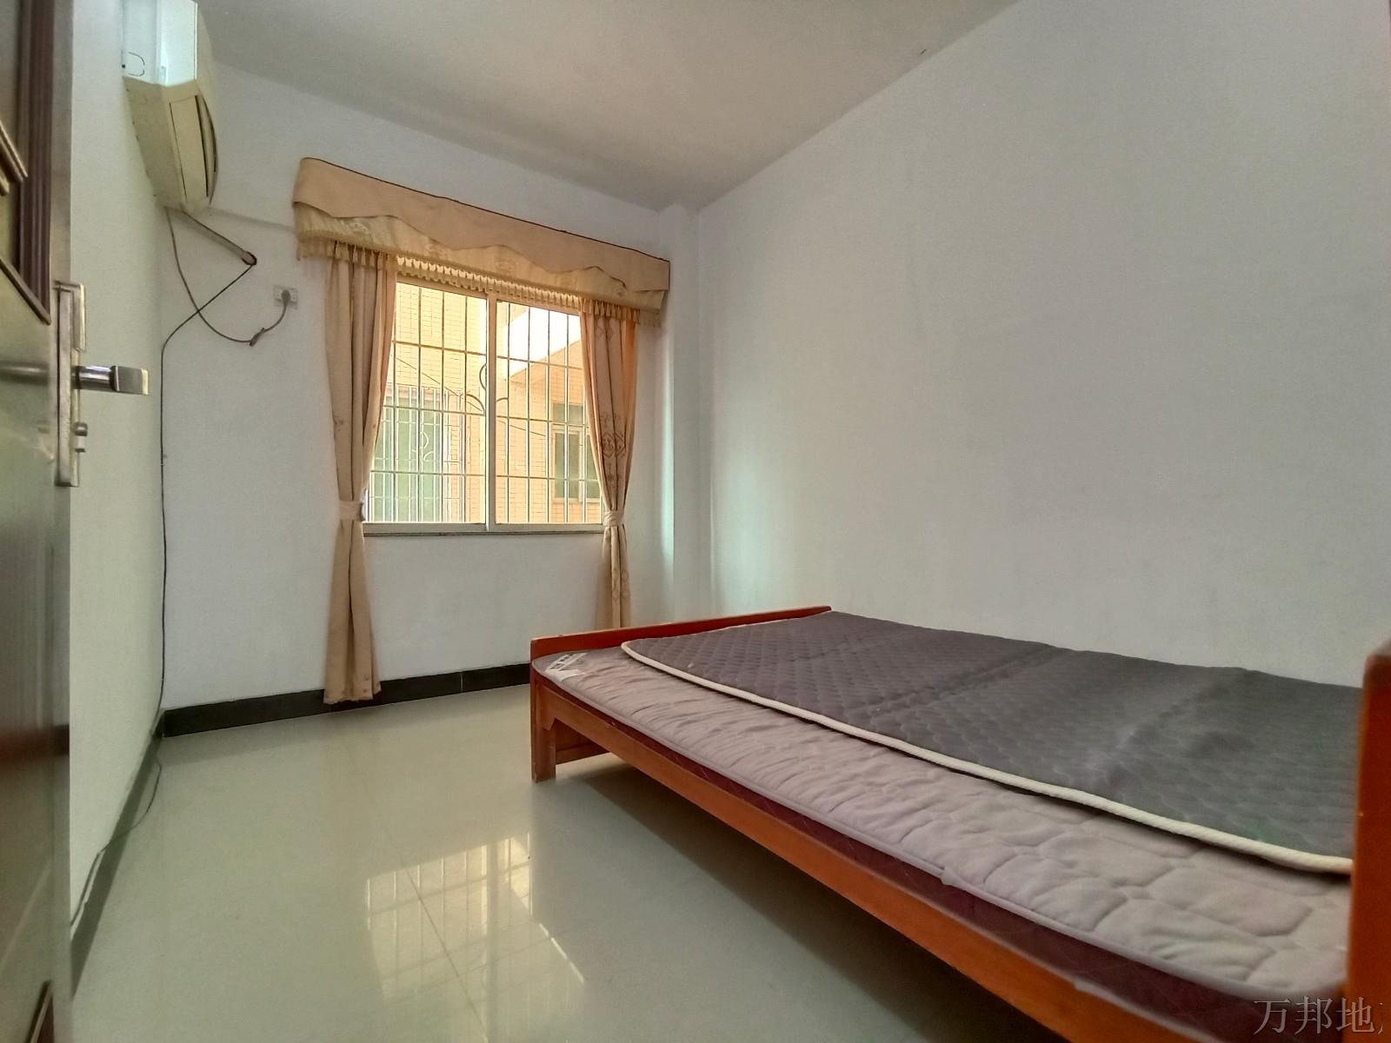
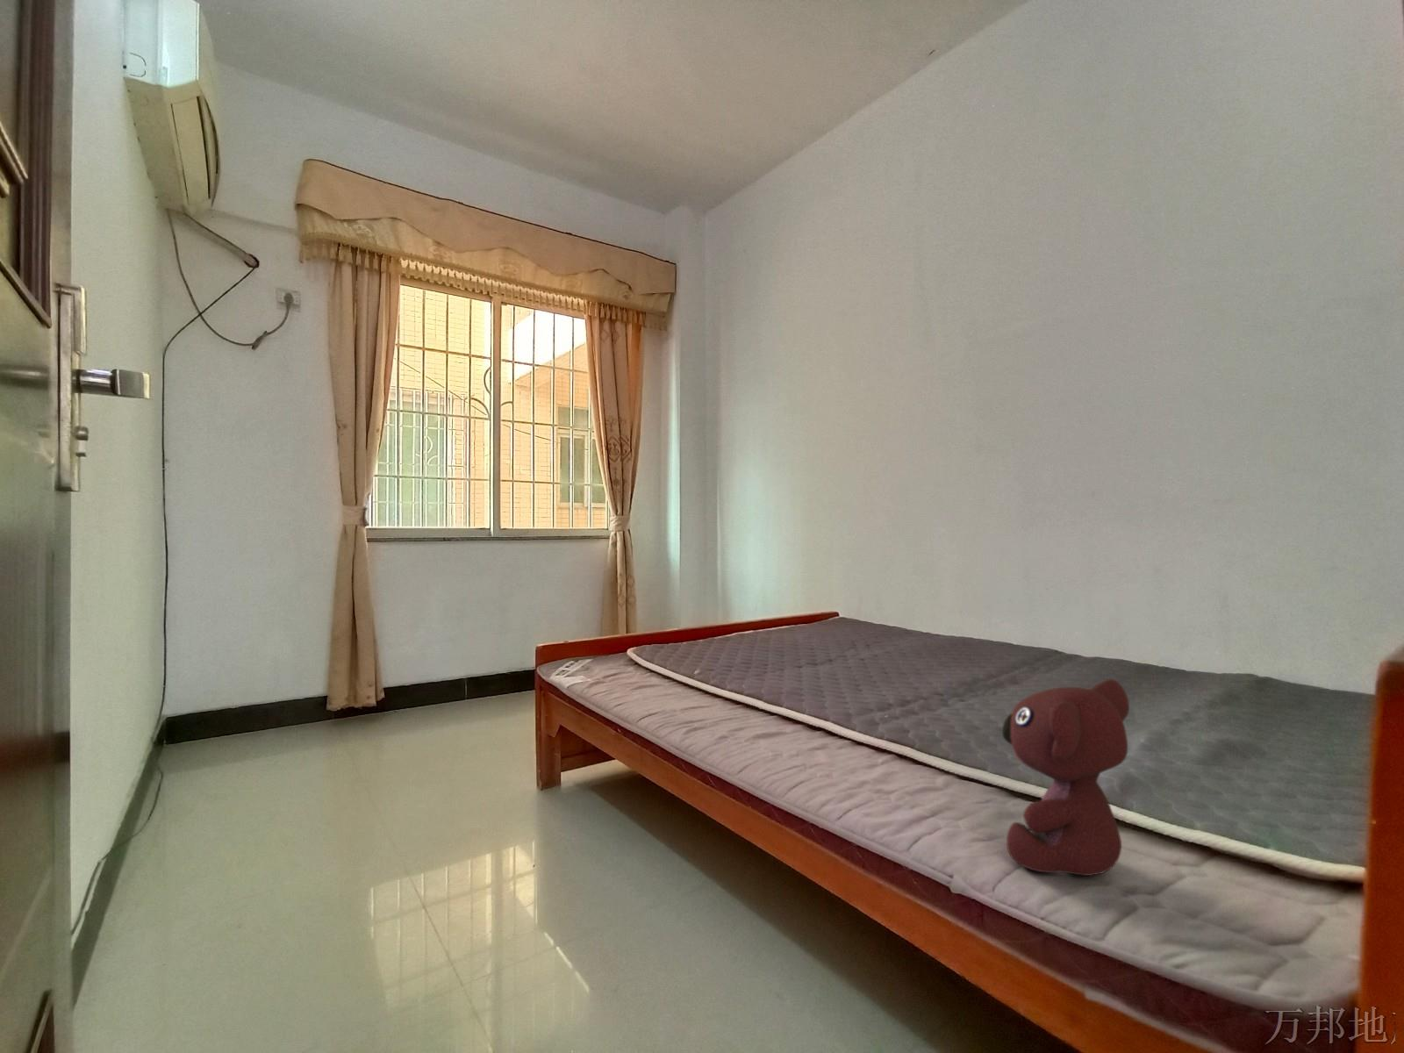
+ teddy bear [1002,678,1130,877]
